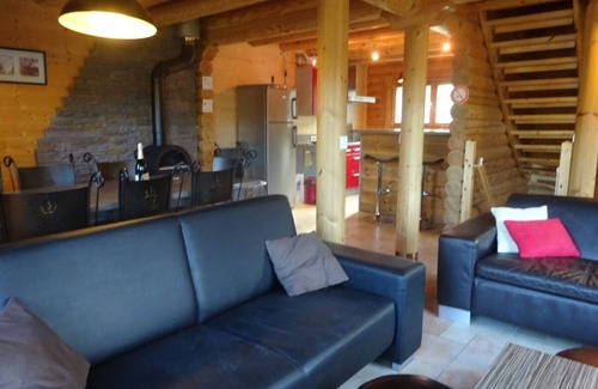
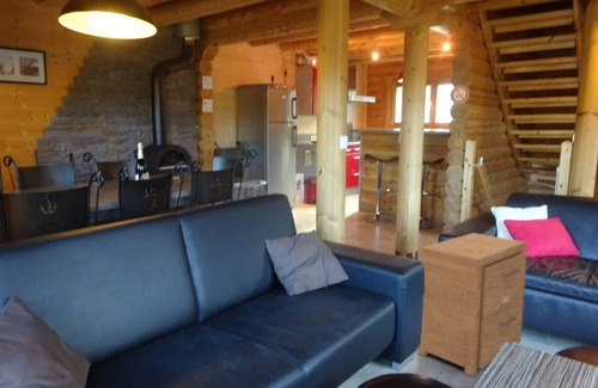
+ side table [417,232,529,377]
